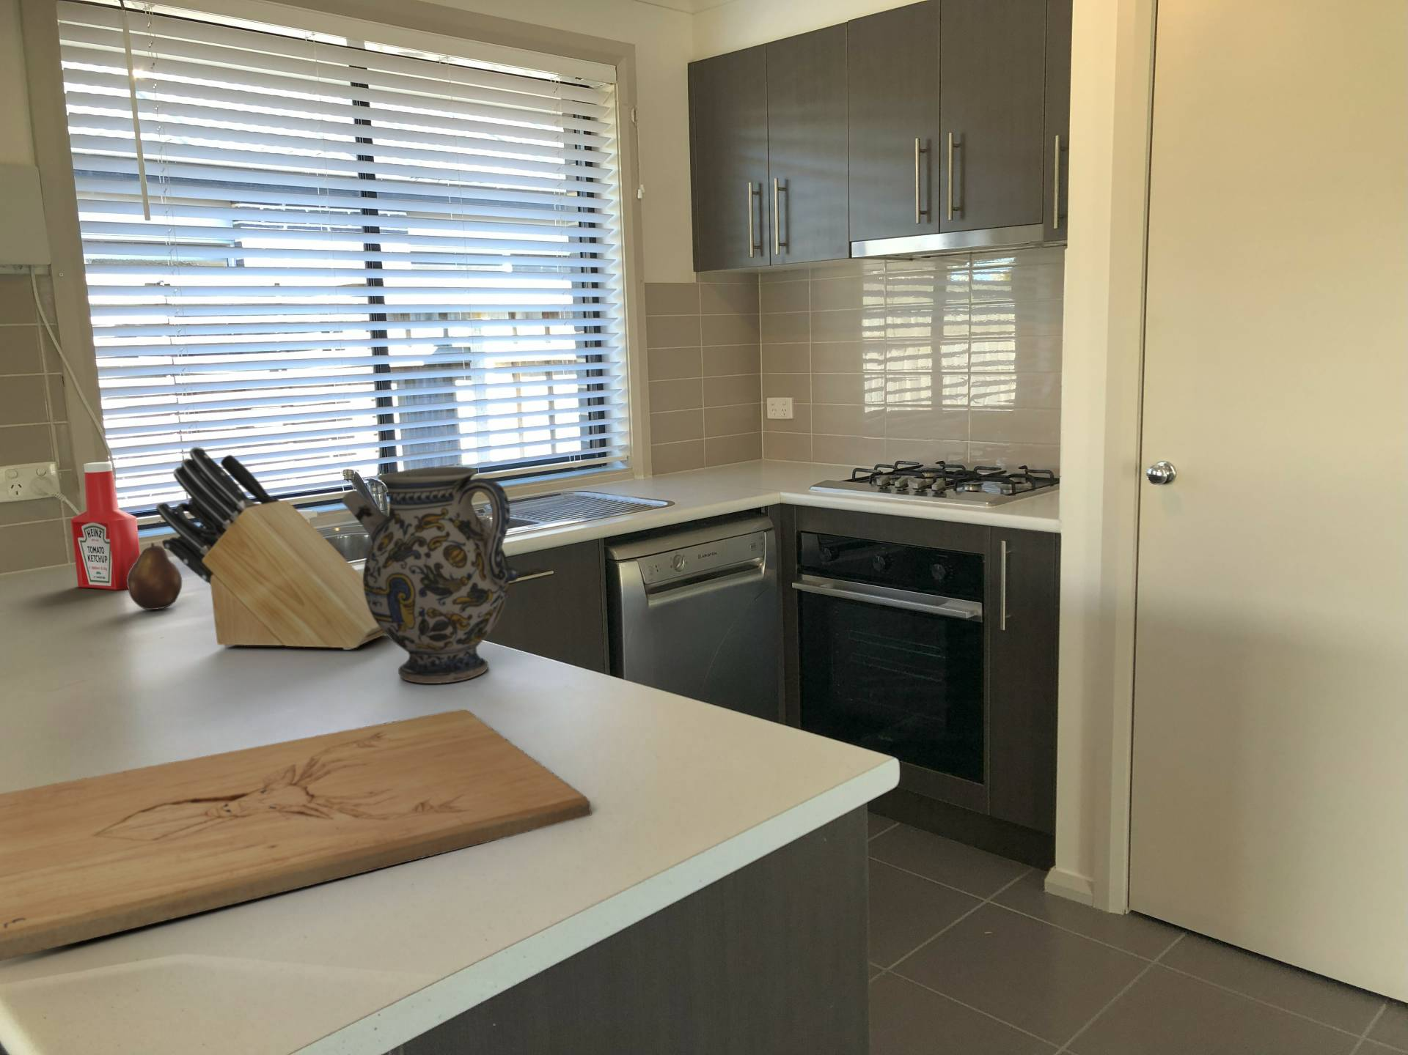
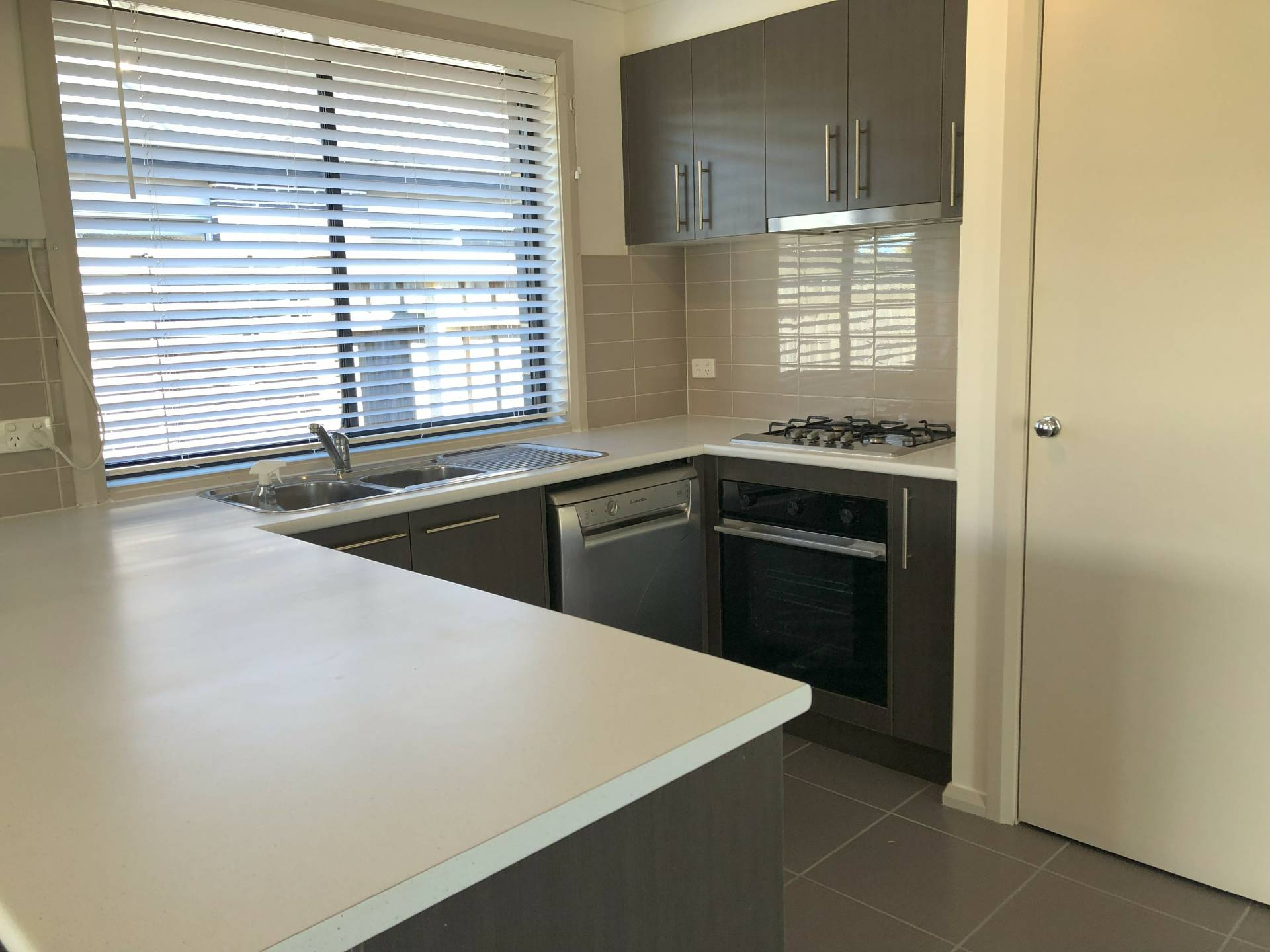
- fruit [126,542,183,611]
- ewer [341,465,519,684]
- soap bottle [71,461,141,591]
- knife block [155,447,386,651]
- cutting board [0,708,593,961]
